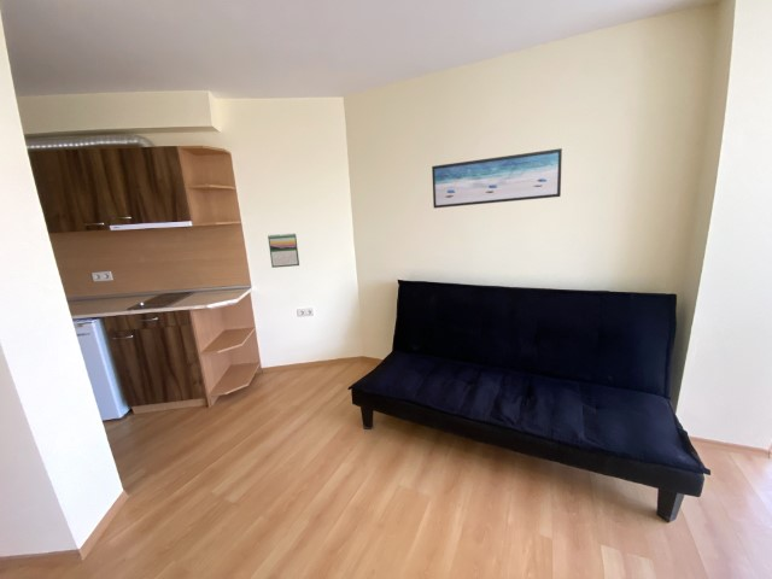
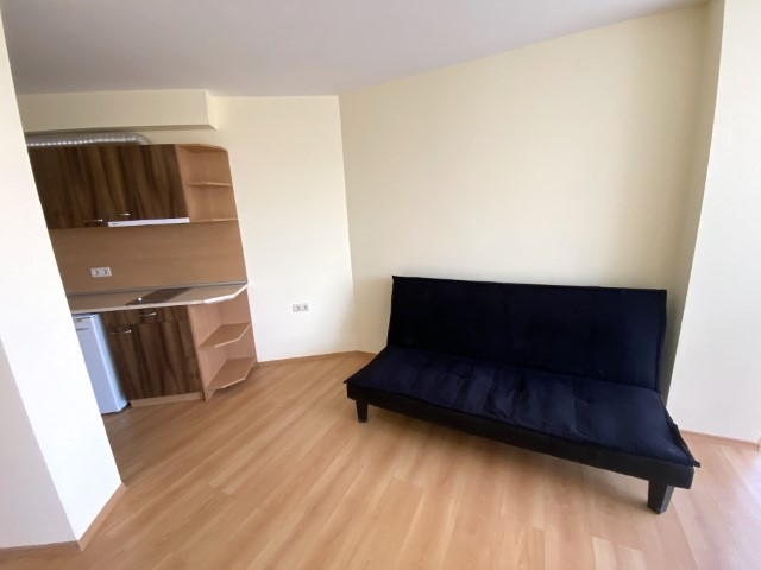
- wall art [431,147,563,210]
- calendar [267,233,300,269]
